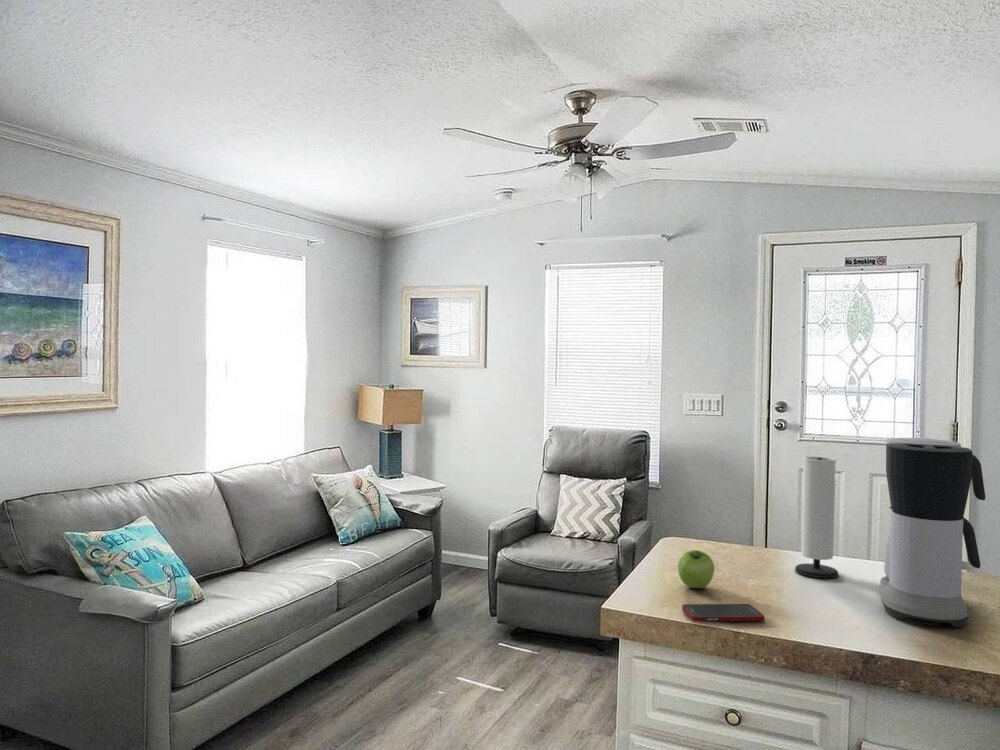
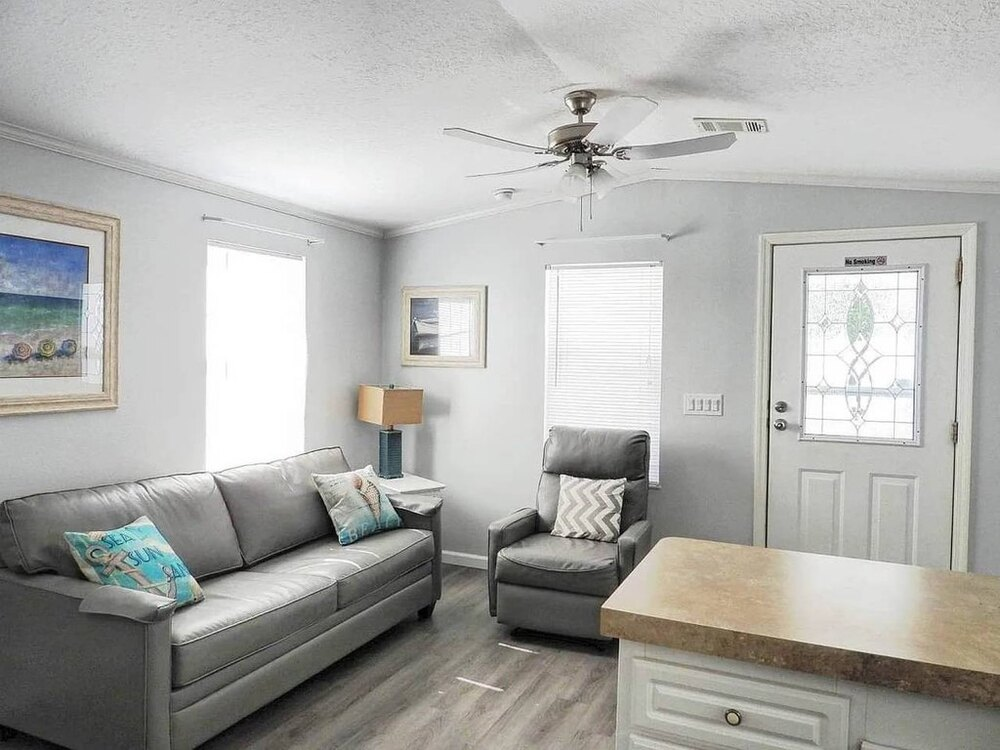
- fruit [677,549,715,589]
- cell phone [681,603,766,622]
- speaker [794,456,839,579]
- coffee maker [879,437,986,628]
